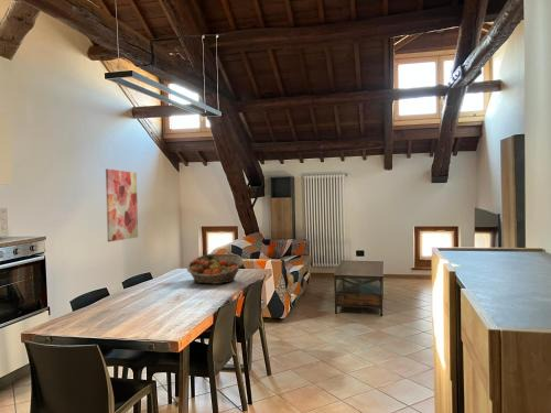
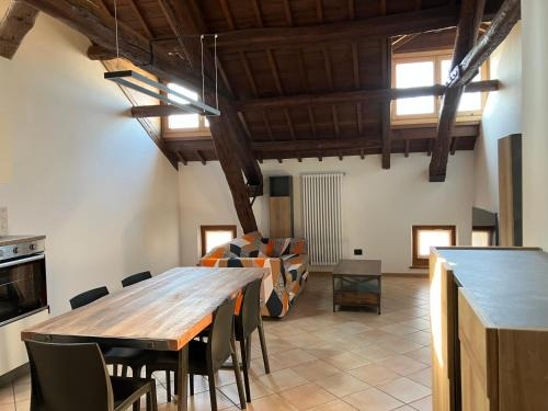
- fruit basket [186,253,244,285]
- wall art [105,167,139,242]
